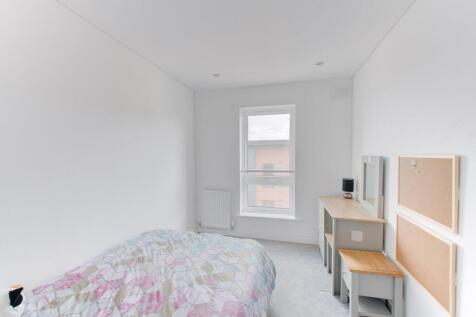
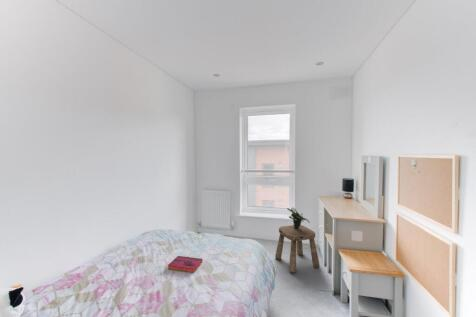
+ potted plant [286,207,311,230]
+ hardback book [167,255,203,273]
+ stool [274,224,321,273]
